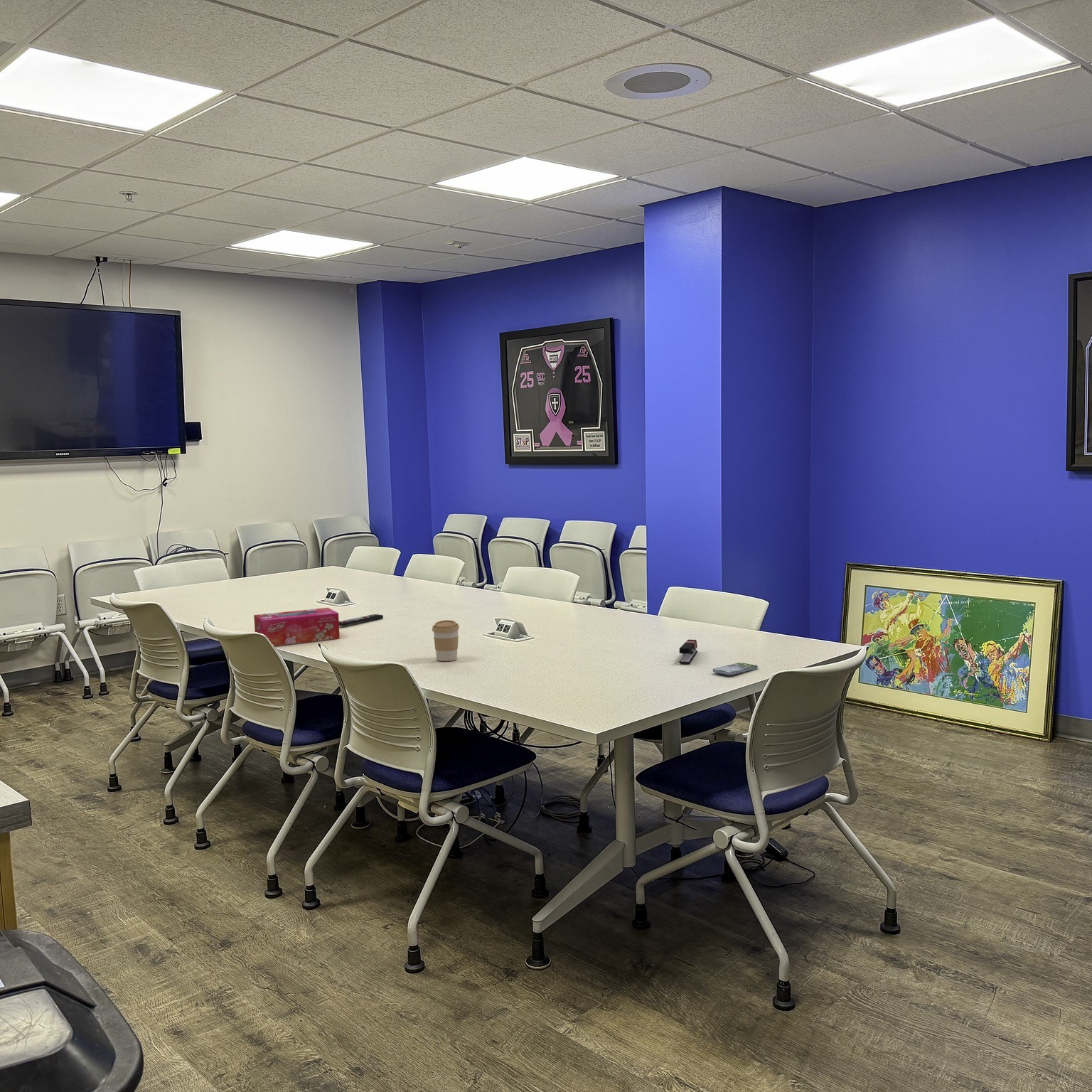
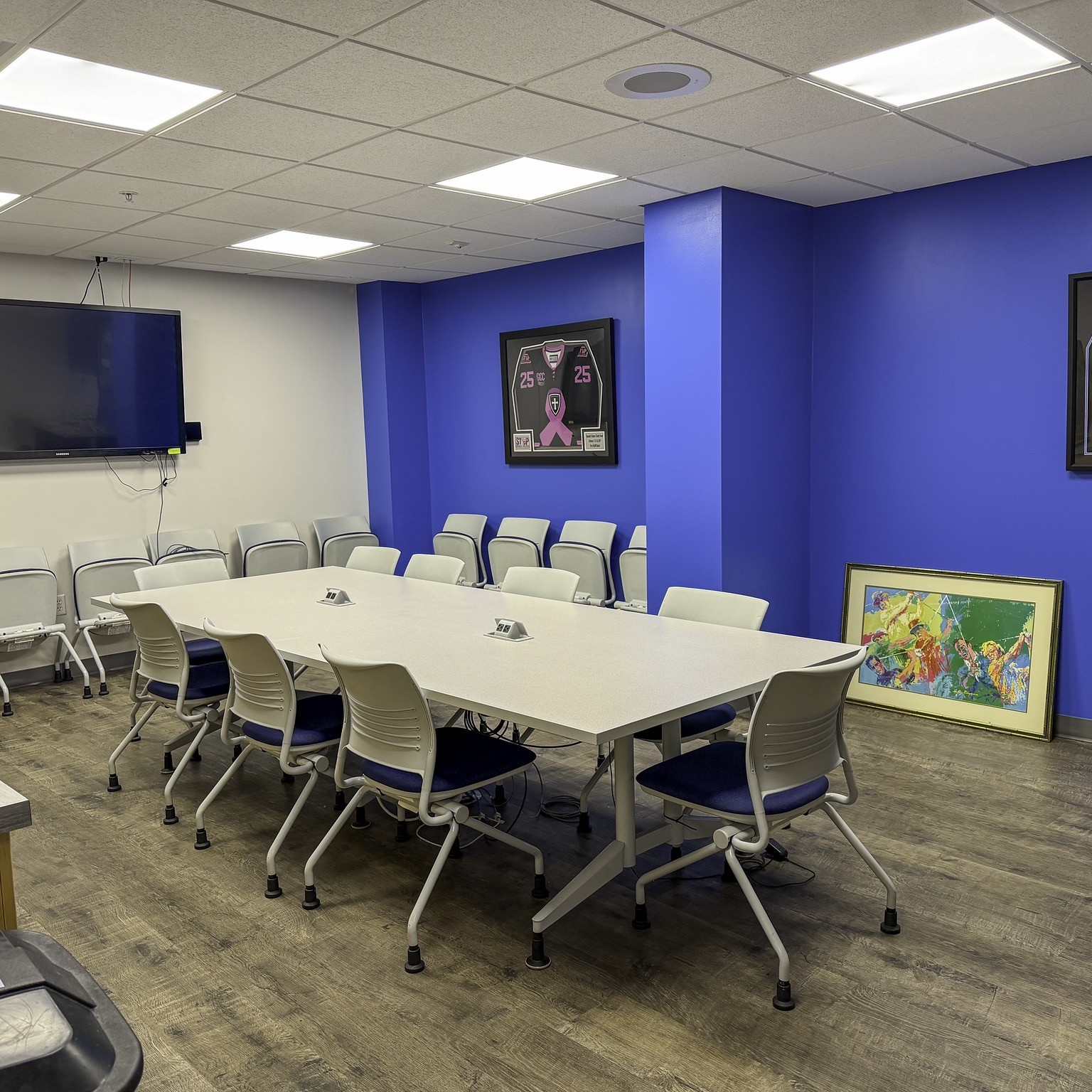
- remote control [339,614,384,627]
- smartphone [712,662,759,675]
- coffee cup [432,619,460,662]
- stapler [678,639,698,664]
- tissue box [253,607,341,647]
